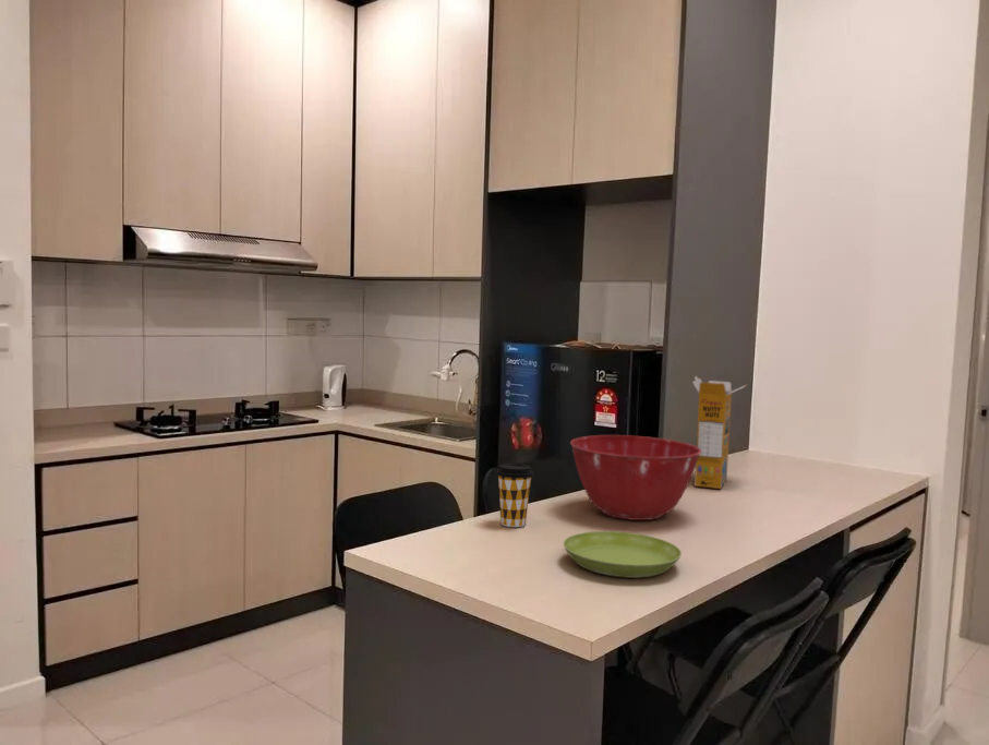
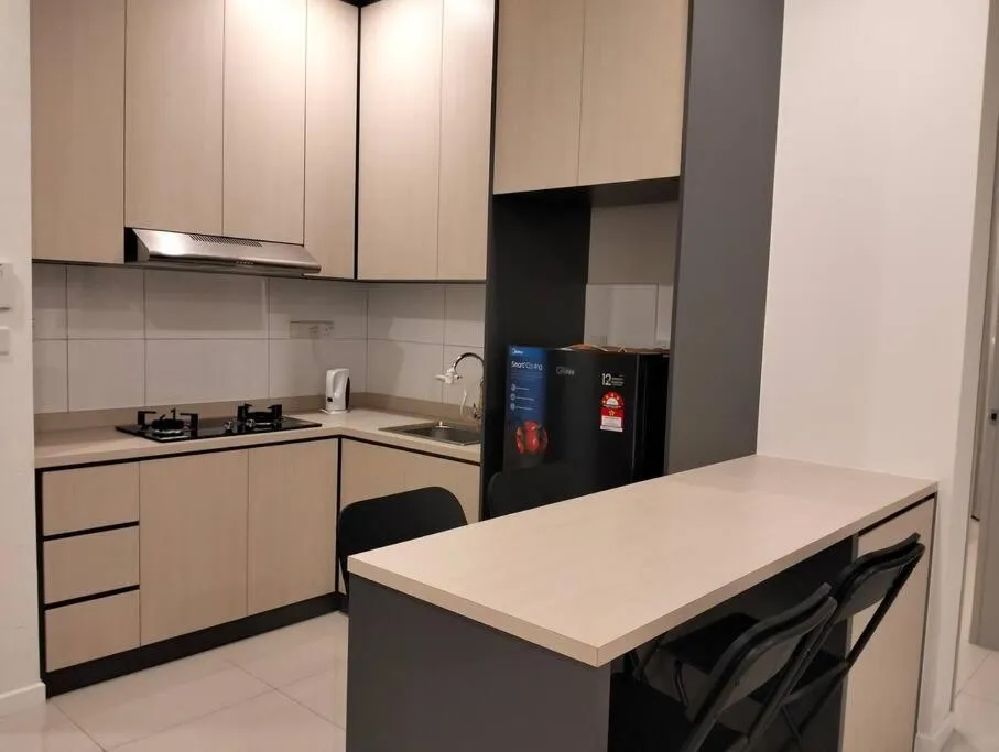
- mixing bowl [569,434,701,521]
- saucer [563,530,683,579]
- coffee cup [495,462,534,528]
- cereal box [691,375,747,490]
